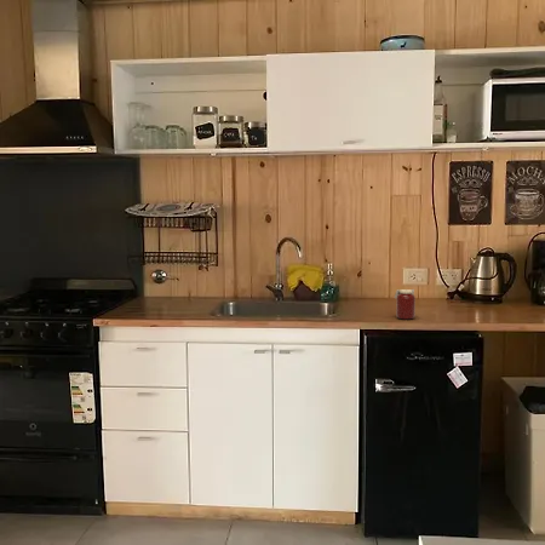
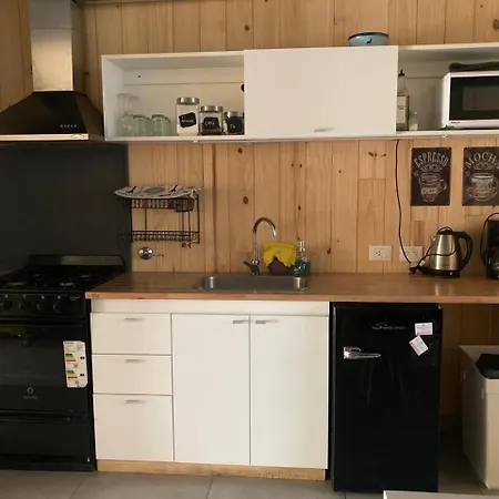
- jar [394,288,417,321]
